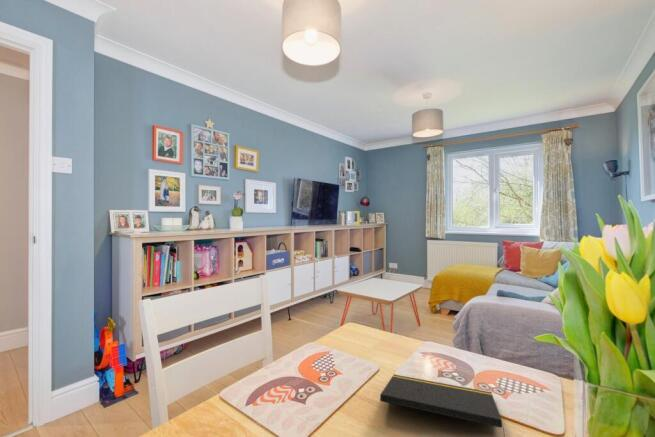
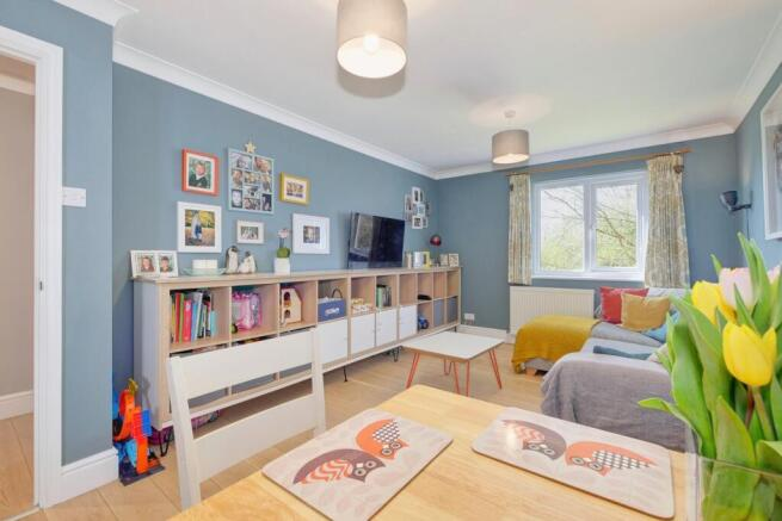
- notepad [379,374,506,437]
